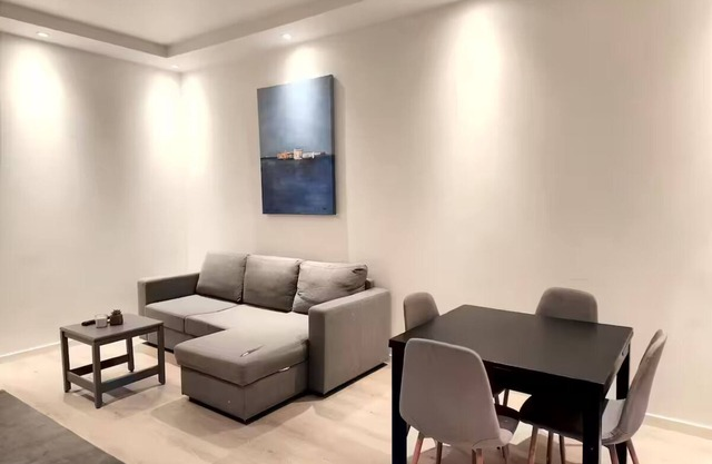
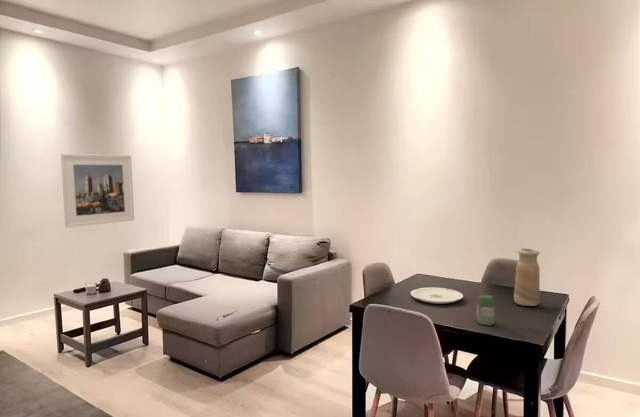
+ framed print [60,153,135,228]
+ vase [513,248,541,307]
+ jar [476,294,496,327]
+ plate [410,286,464,305]
